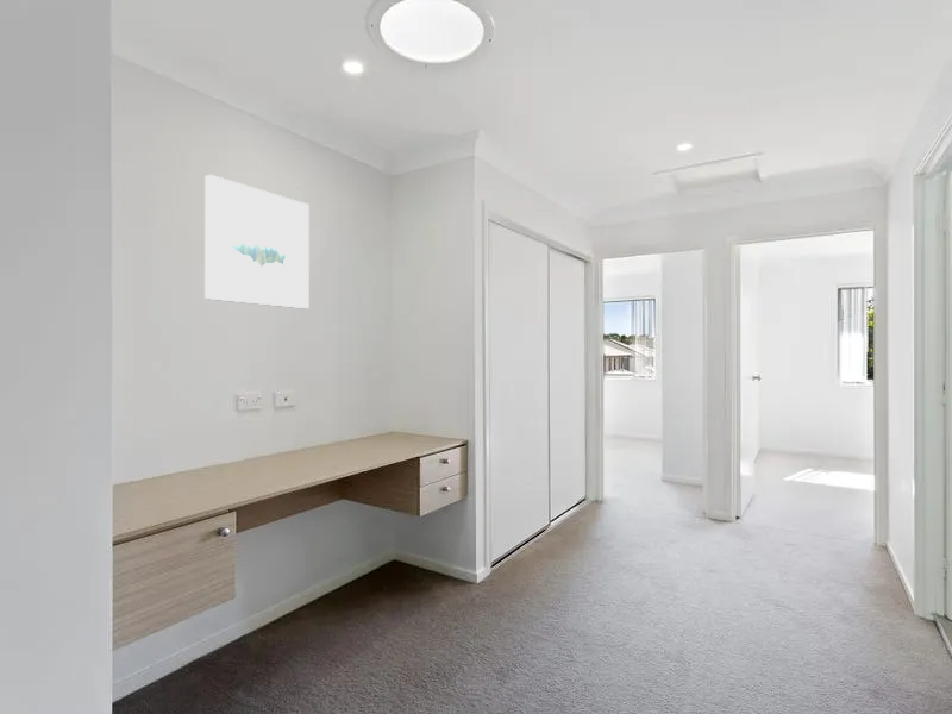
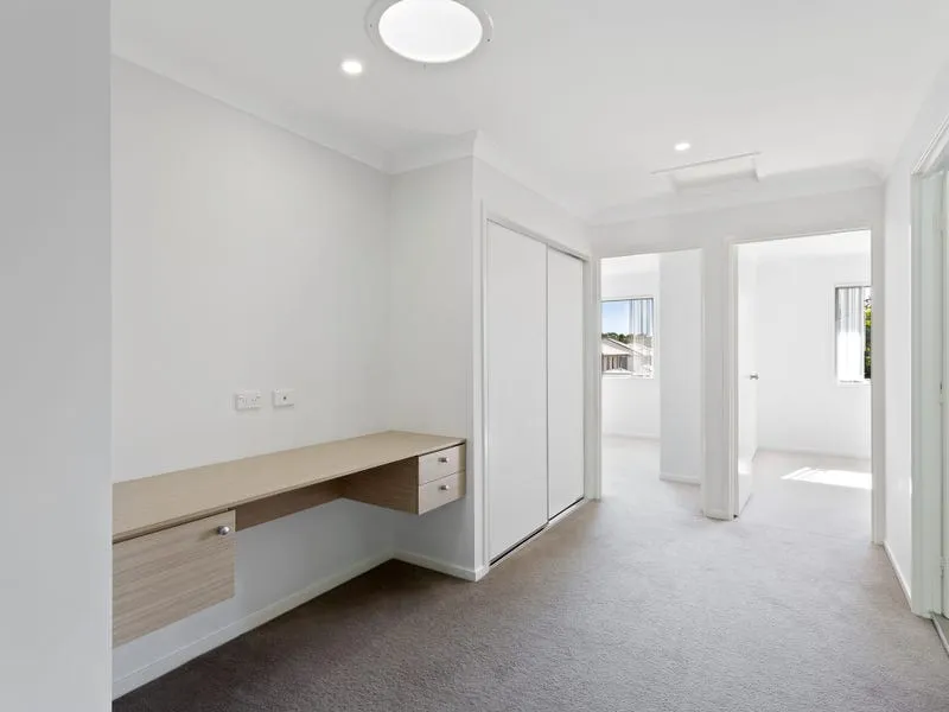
- wall art [203,174,311,309]
